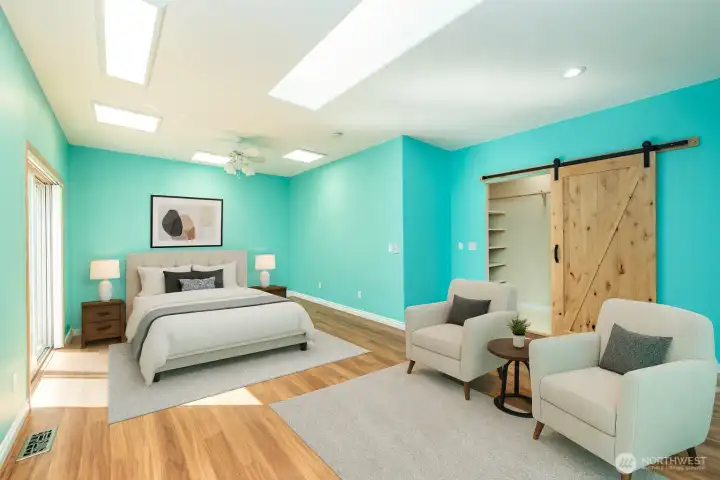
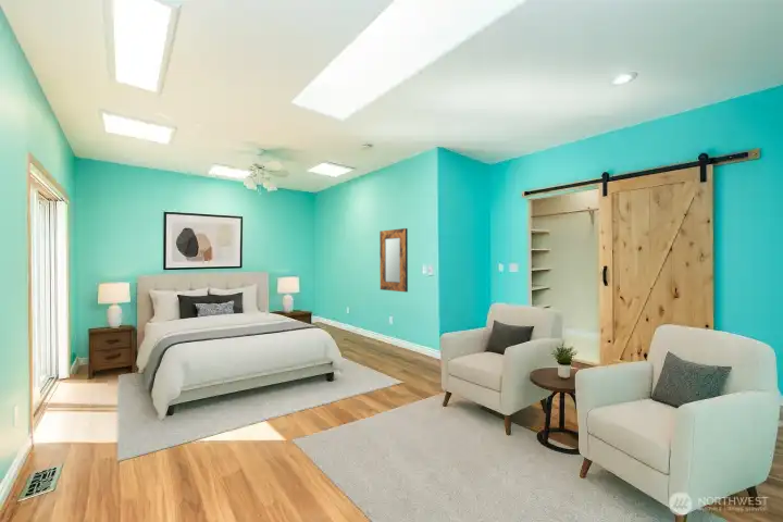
+ home mirror [378,227,409,293]
